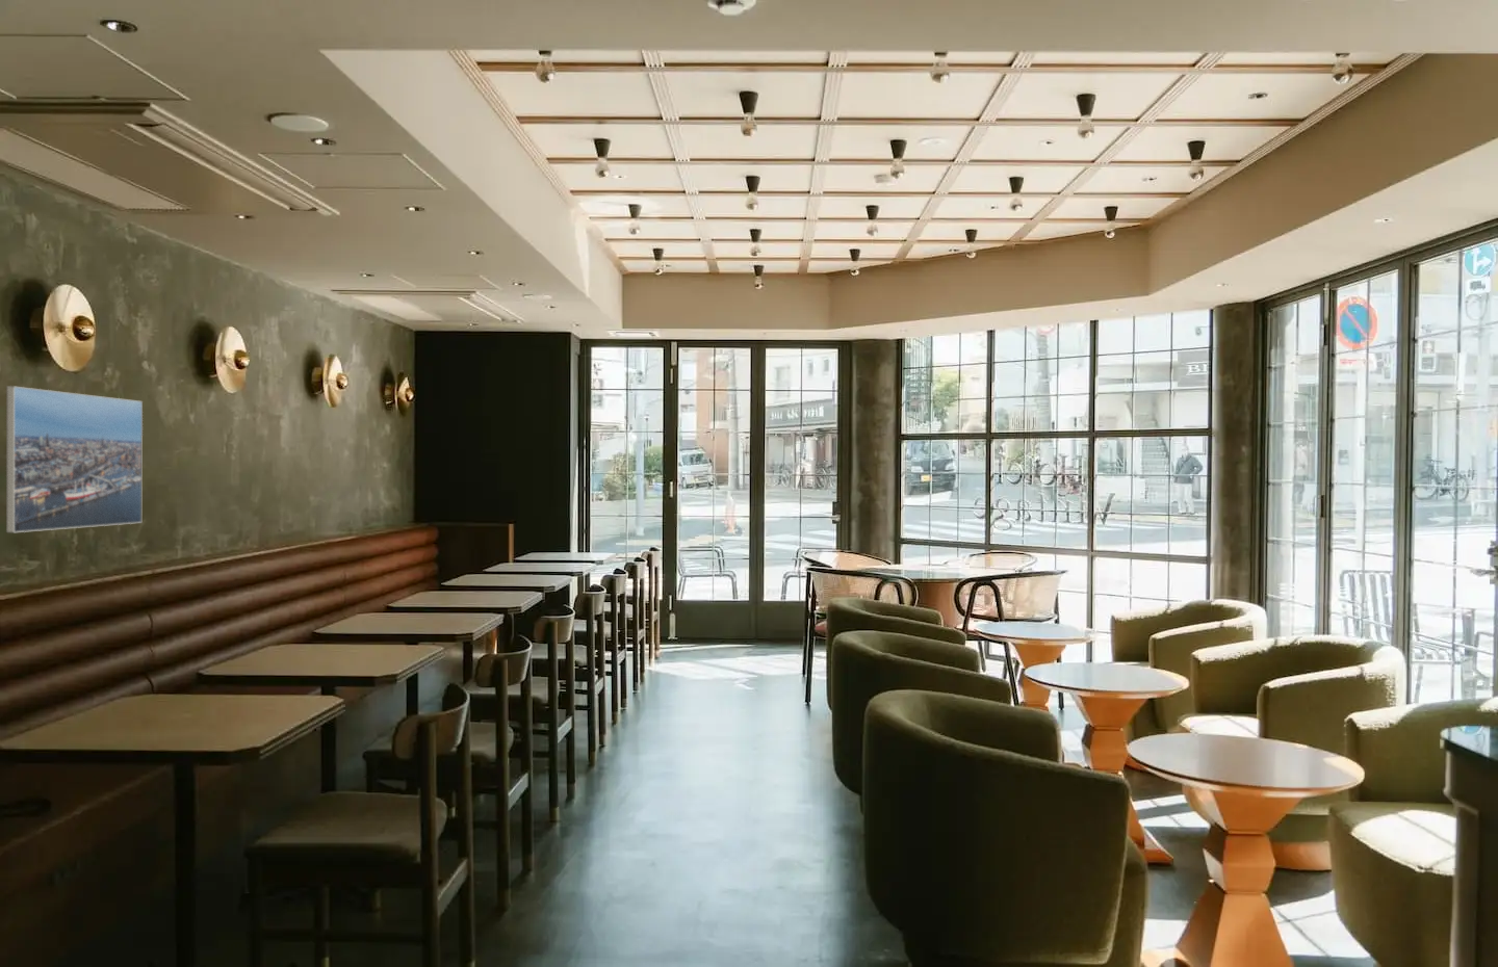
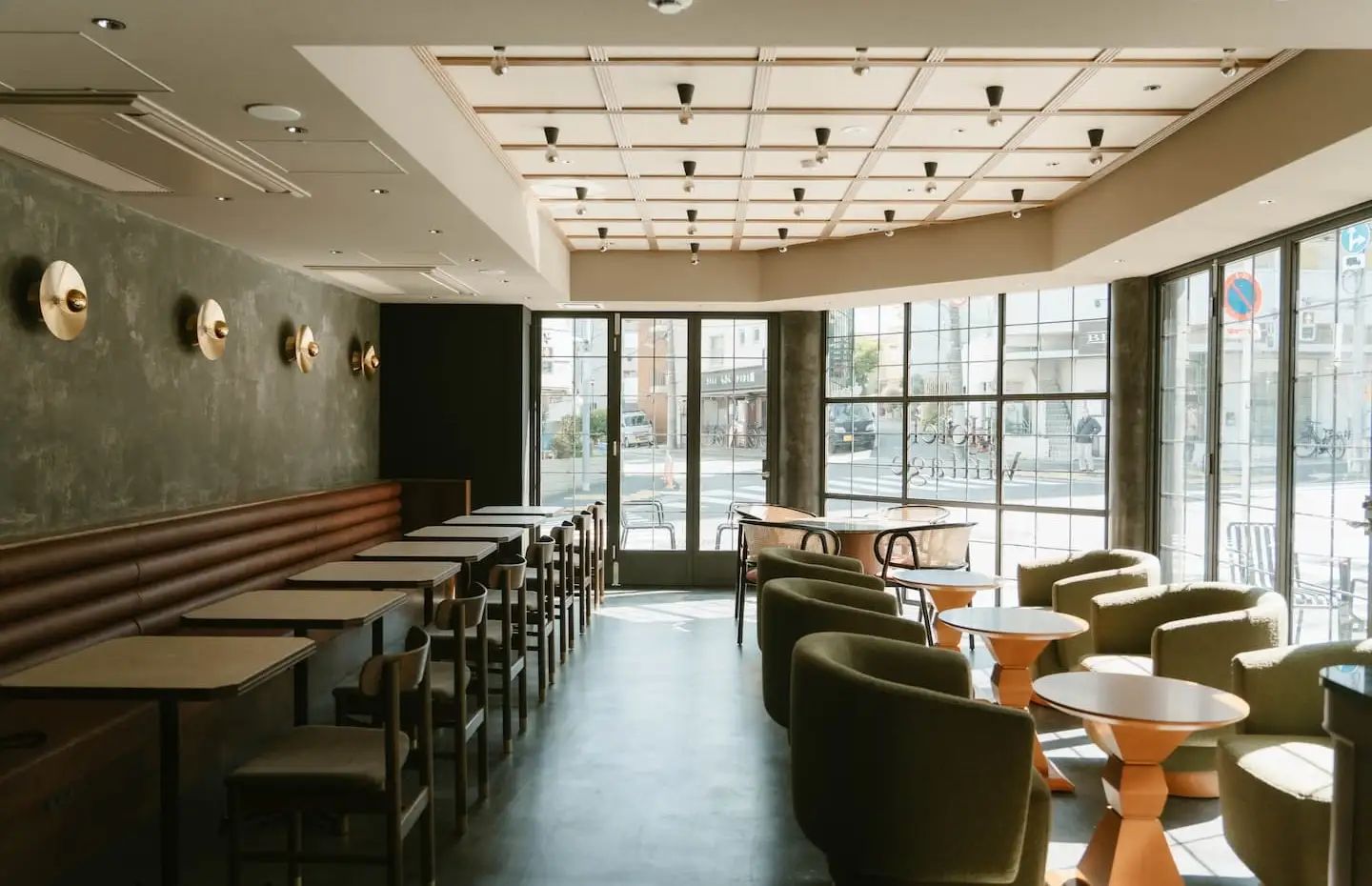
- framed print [5,384,143,534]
